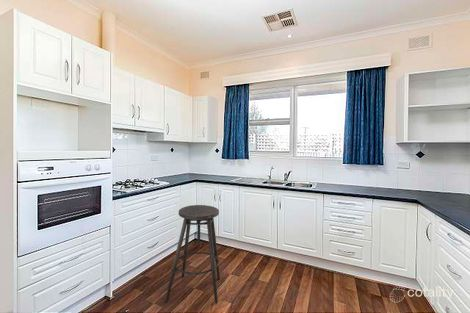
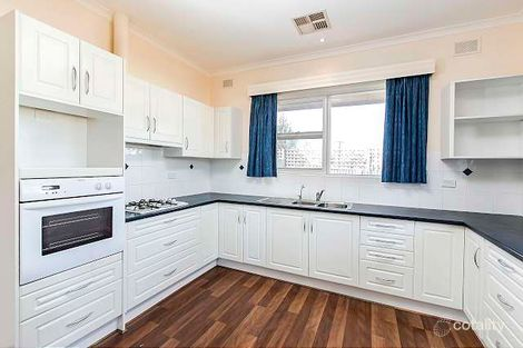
- stool [164,204,221,304]
